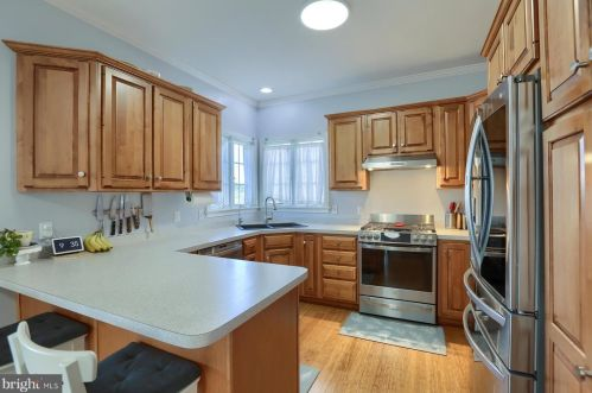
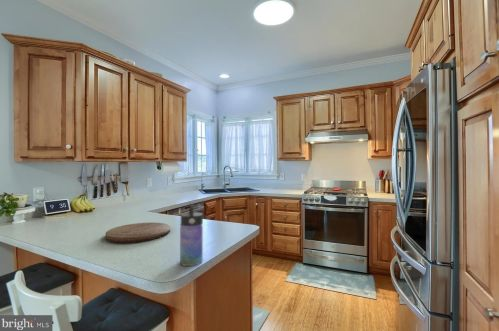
+ water bottle [179,202,204,267]
+ cutting board [105,222,171,244]
